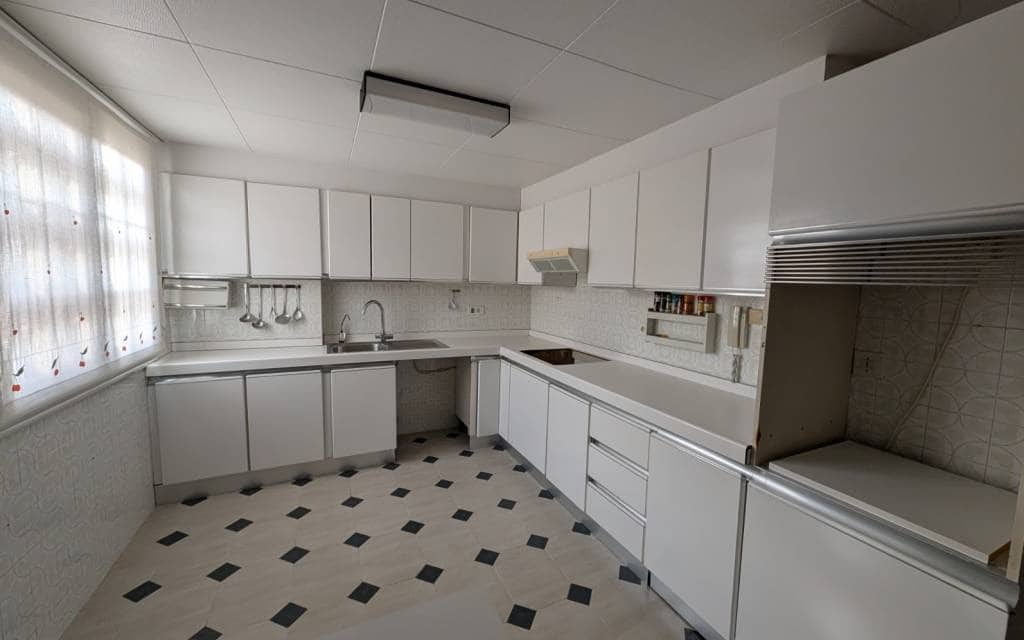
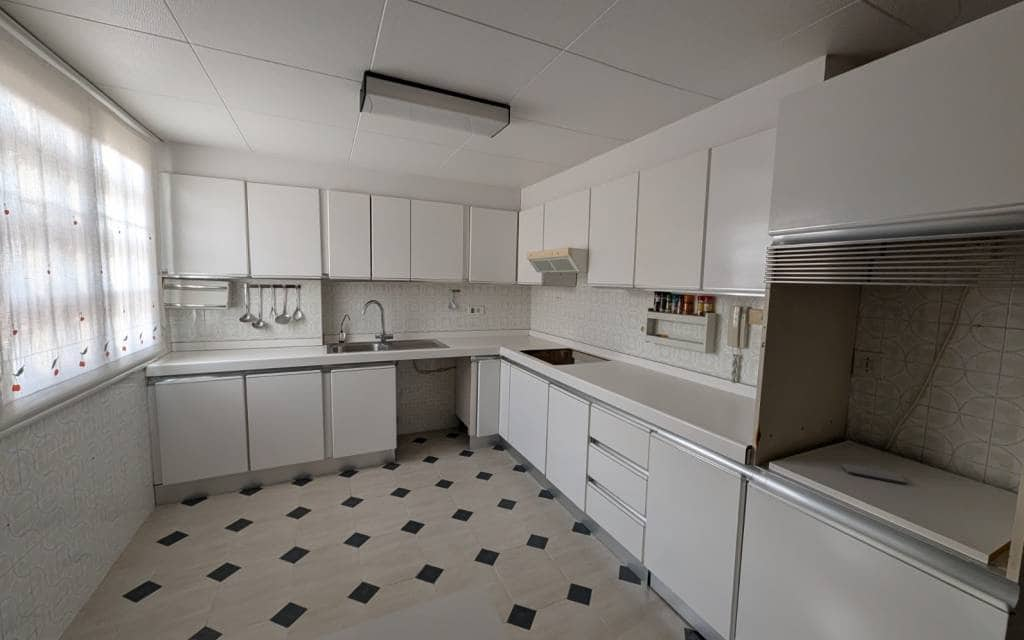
+ smartphone [843,463,907,485]
